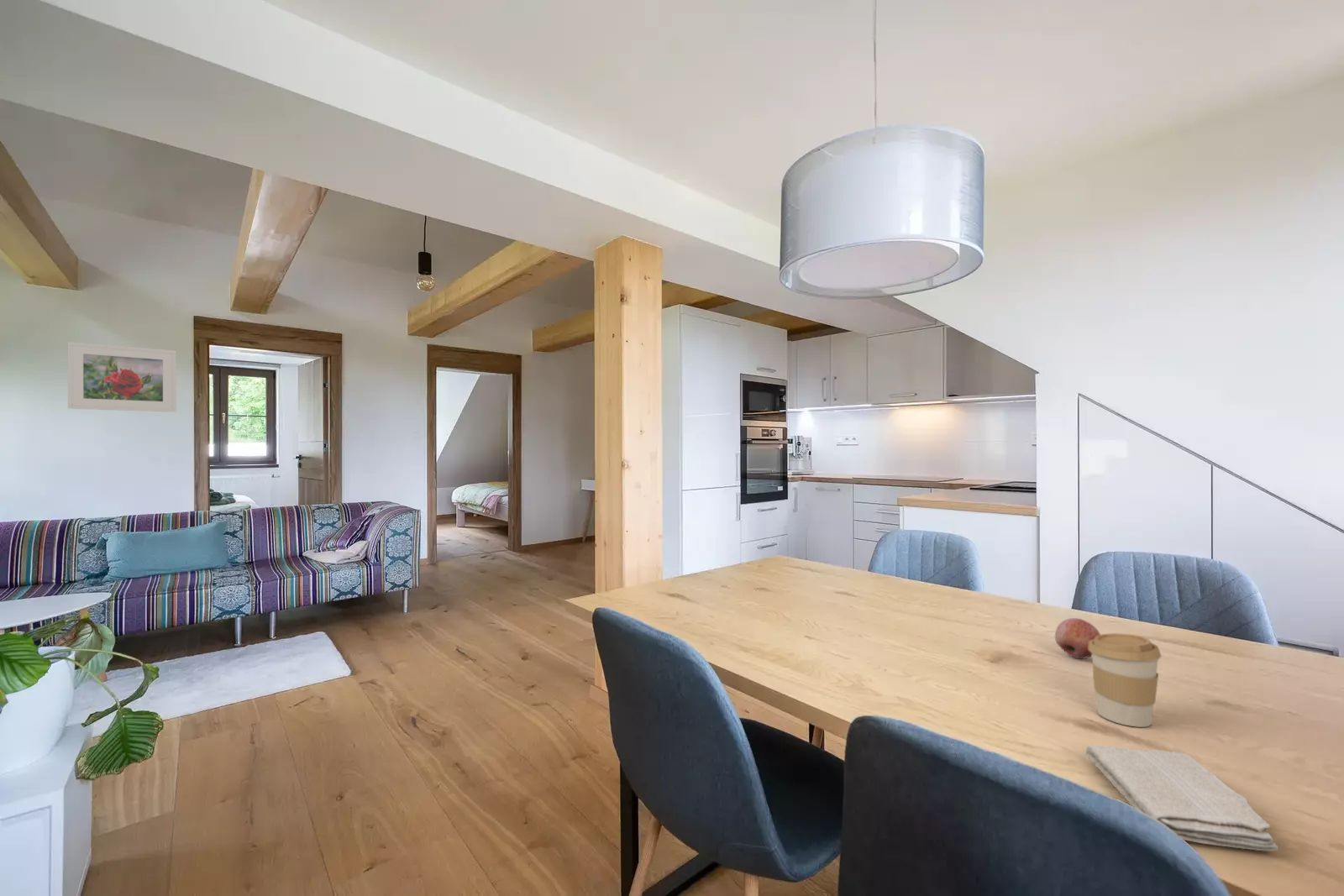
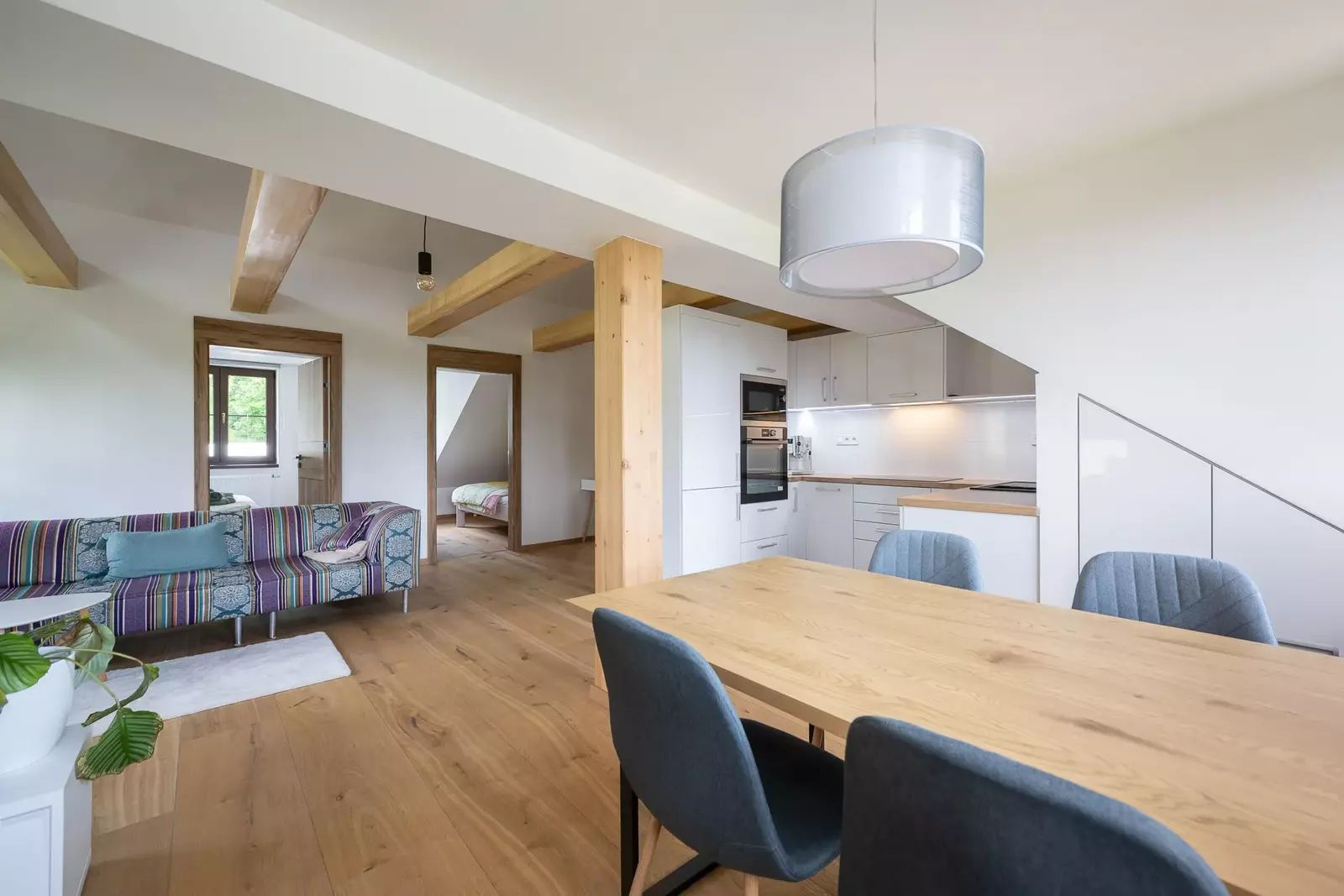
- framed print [67,341,177,413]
- washcloth [1084,744,1279,851]
- coffee cup [1088,632,1162,728]
- fruit [1054,617,1101,659]
